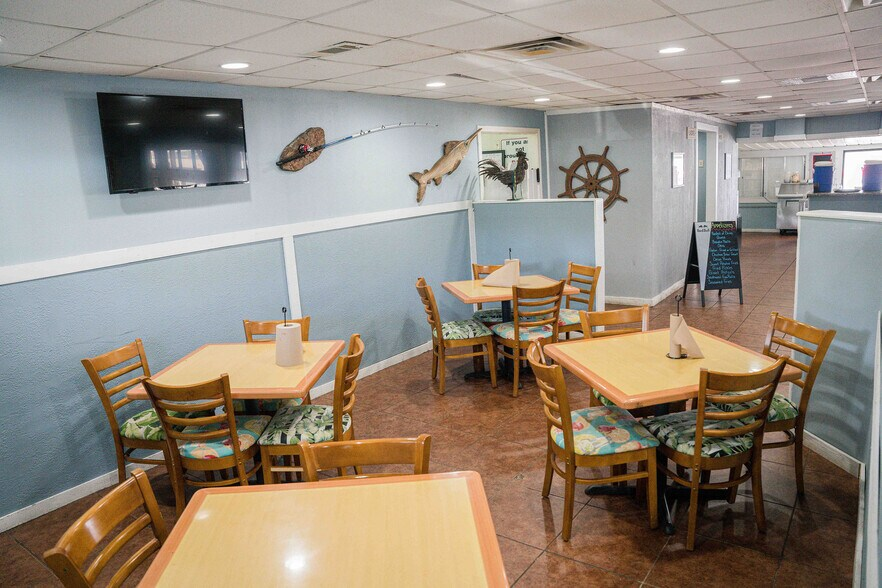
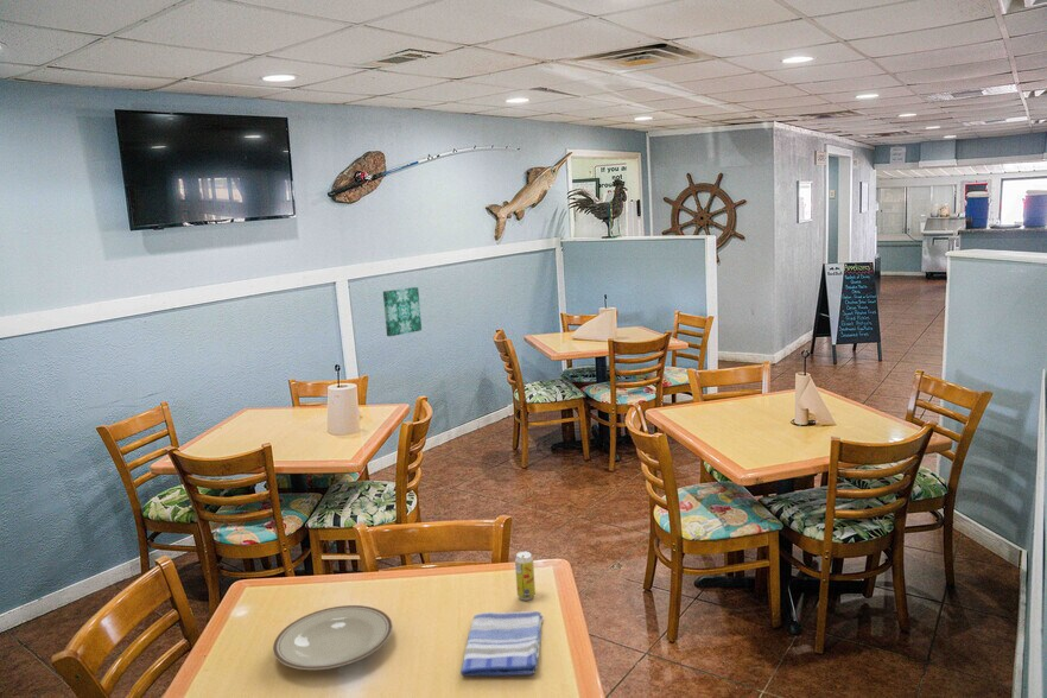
+ plate [272,604,394,671]
+ beverage can [514,551,537,602]
+ wall art [382,286,423,337]
+ dish towel [459,610,545,677]
